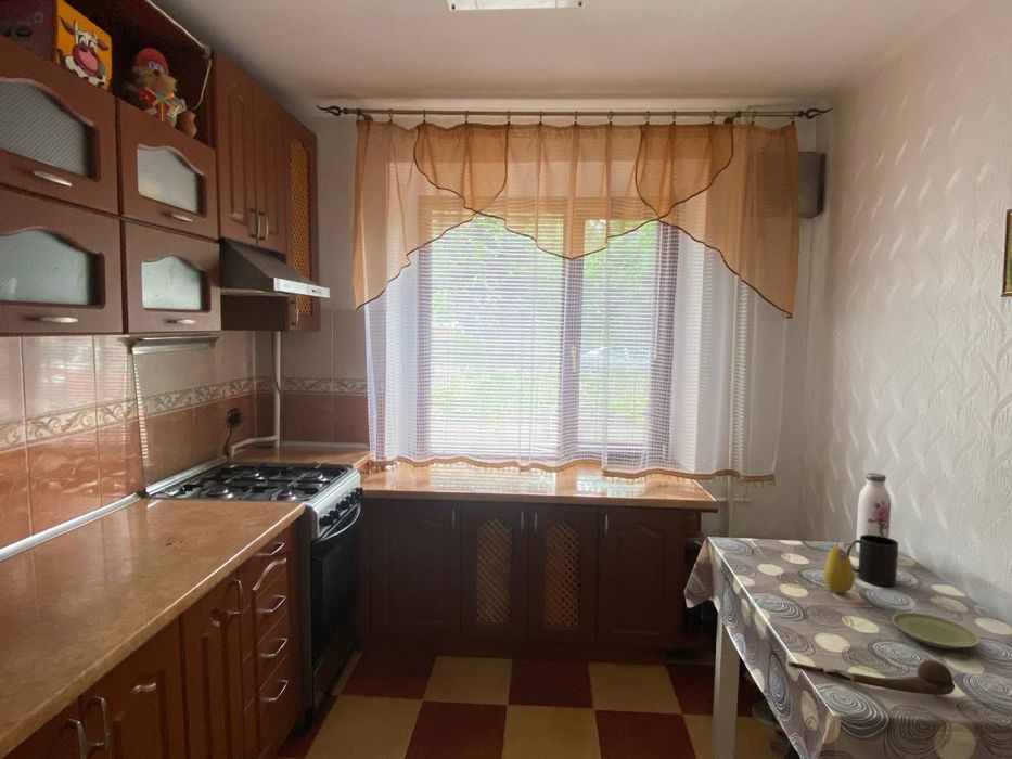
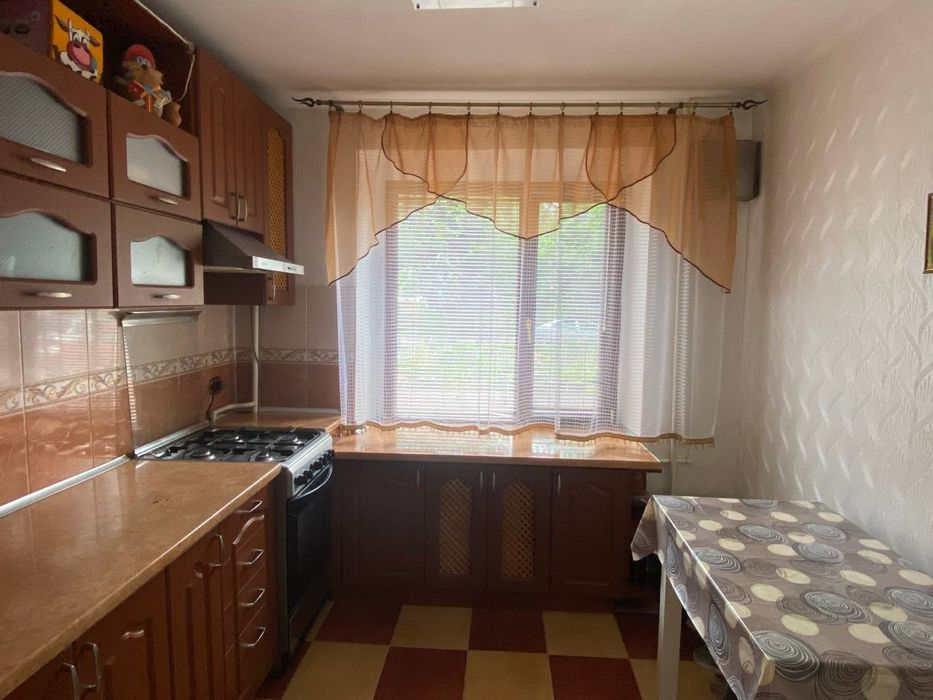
- plate [891,612,981,649]
- water bottle [855,472,892,554]
- fruit [823,545,855,594]
- mug [846,535,899,587]
- spoon [787,659,956,696]
